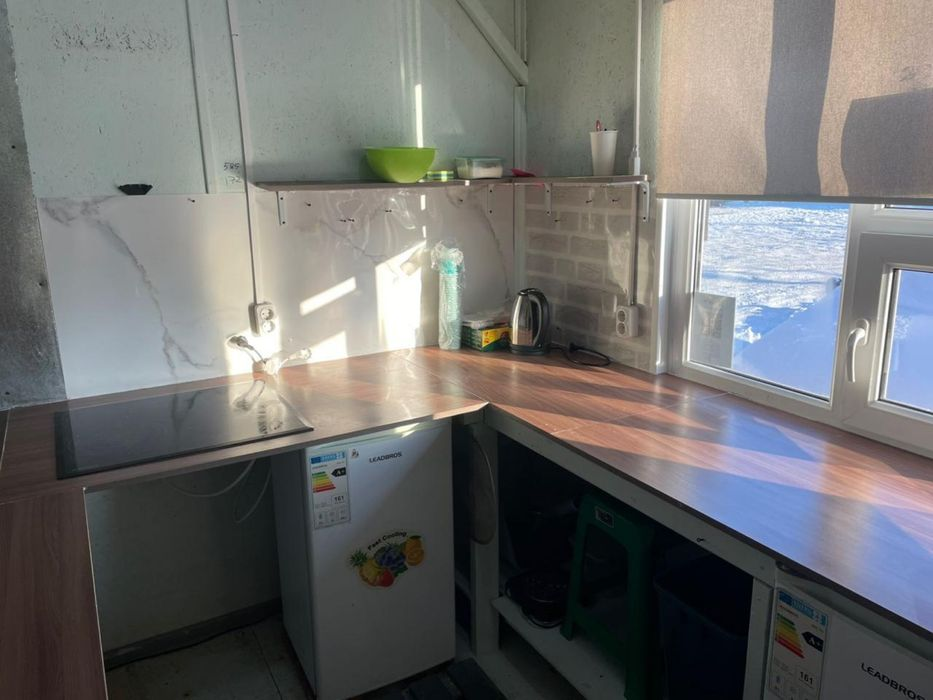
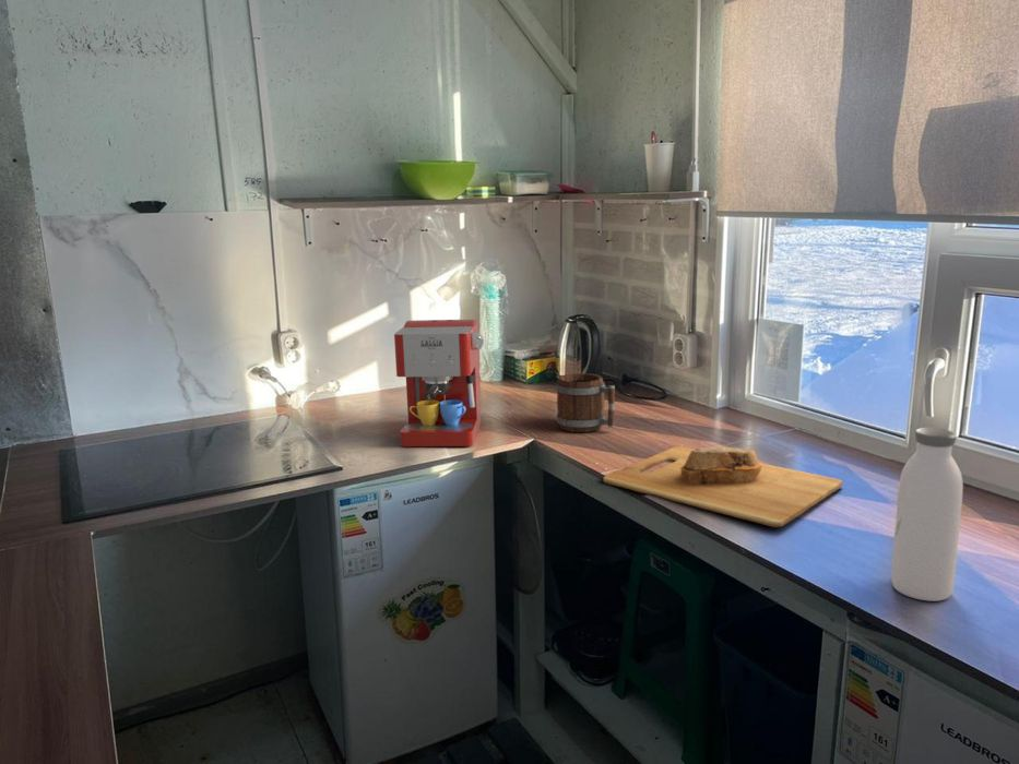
+ cutting board [602,445,843,528]
+ water bottle [890,427,964,602]
+ mug [555,372,616,433]
+ coffee maker [393,319,485,447]
